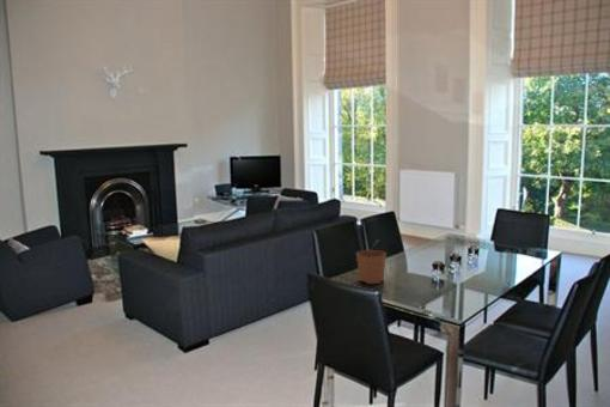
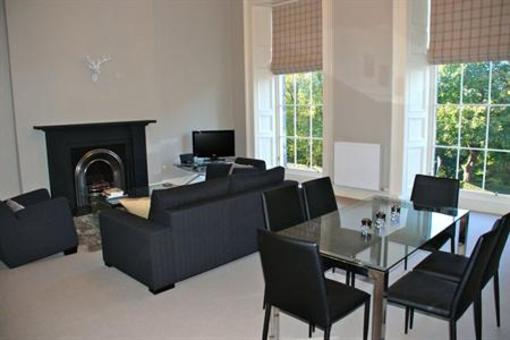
- plant pot [355,238,388,285]
